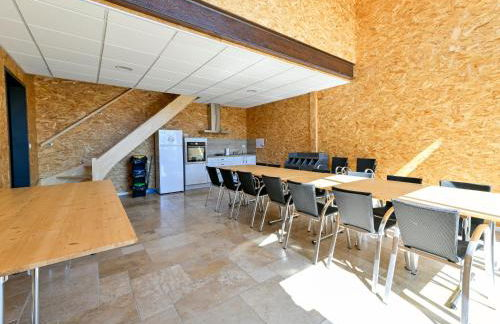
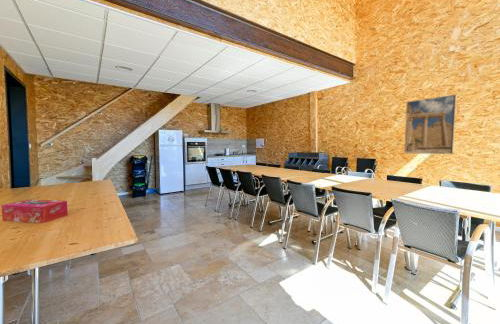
+ tissue box [1,199,69,224]
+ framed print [403,93,457,155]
